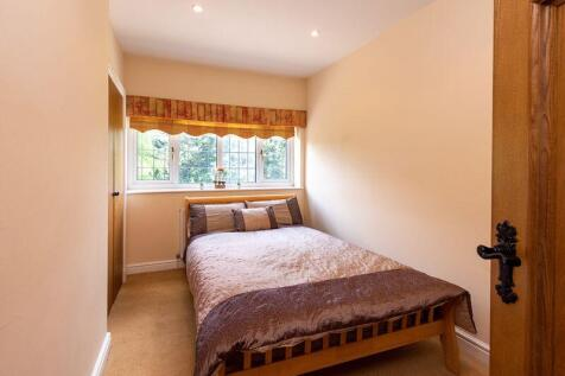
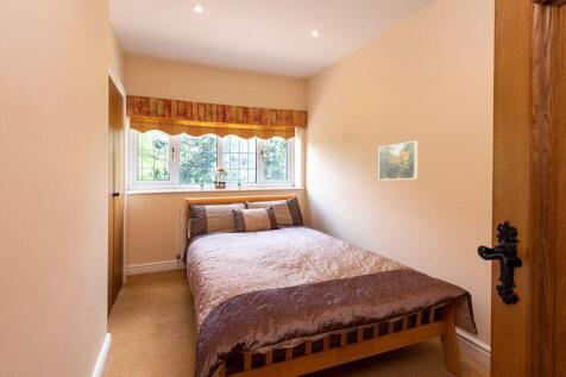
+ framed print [378,140,420,181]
